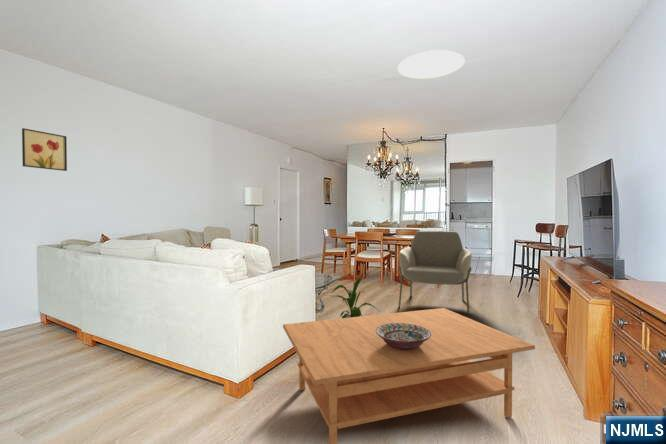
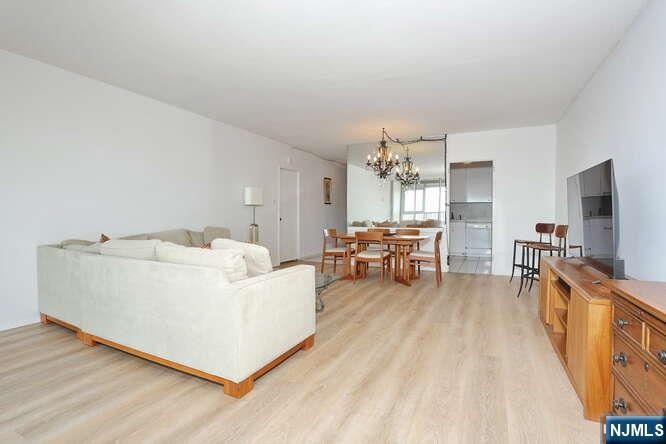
- wall art [21,127,68,172]
- decorative bowl [376,323,431,350]
- ceiling light [397,49,466,80]
- armchair [398,230,473,314]
- coffee table [282,307,536,444]
- house plant [331,276,381,319]
